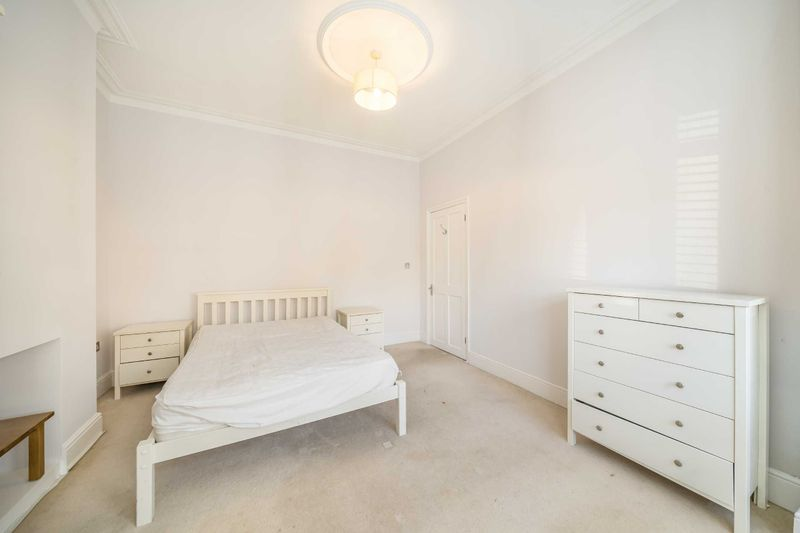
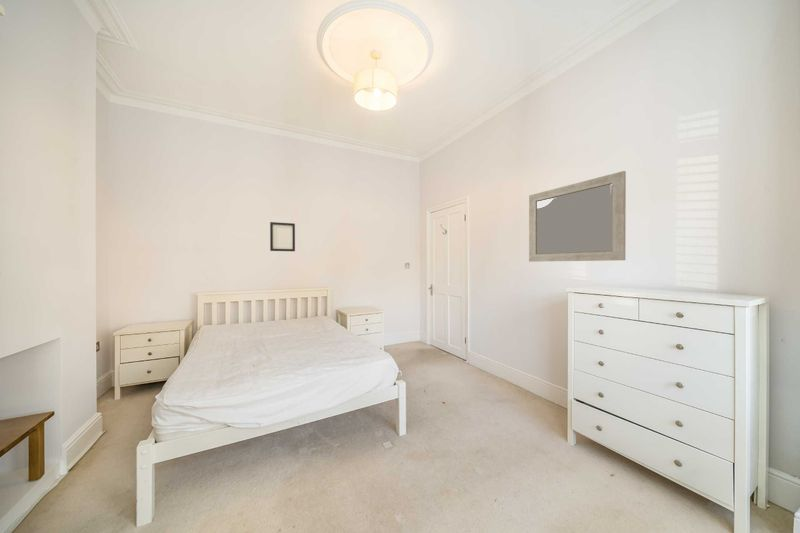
+ home mirror [528,170,627,263]
+ picture frame [269,221,296,252]
